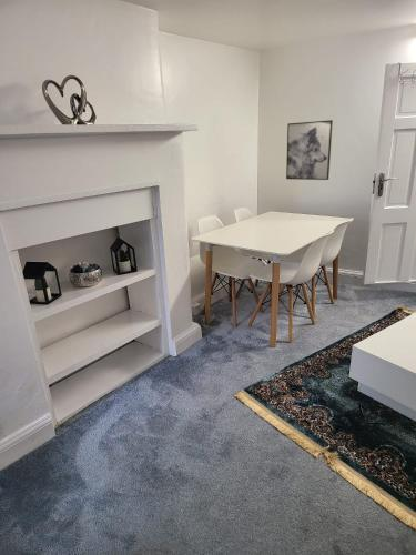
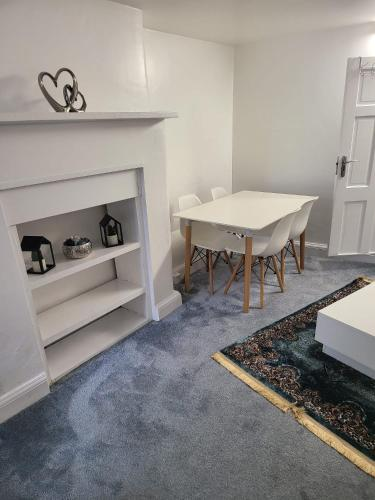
- wall art [285,119,334,181]
